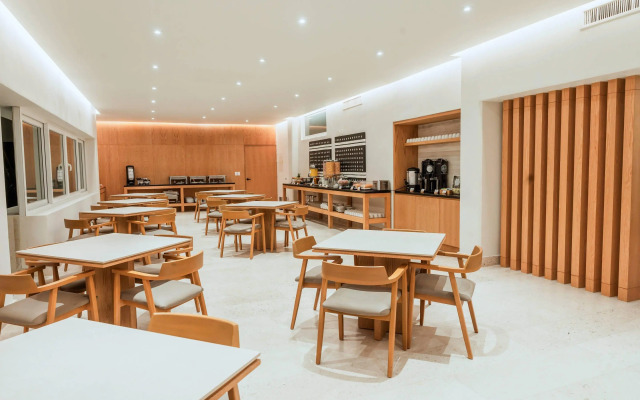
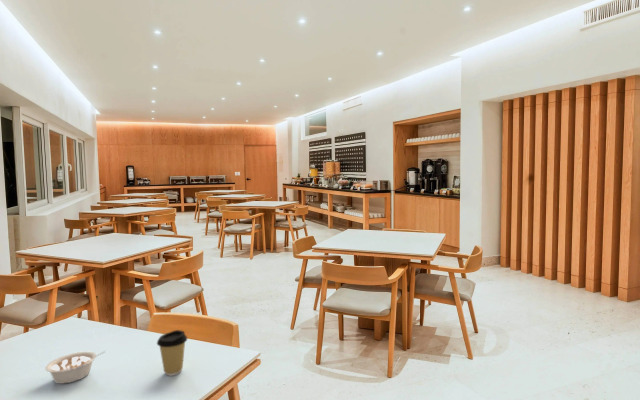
+ legume [44,350,107,385]
+ coffee cup [156,329,188,377]
